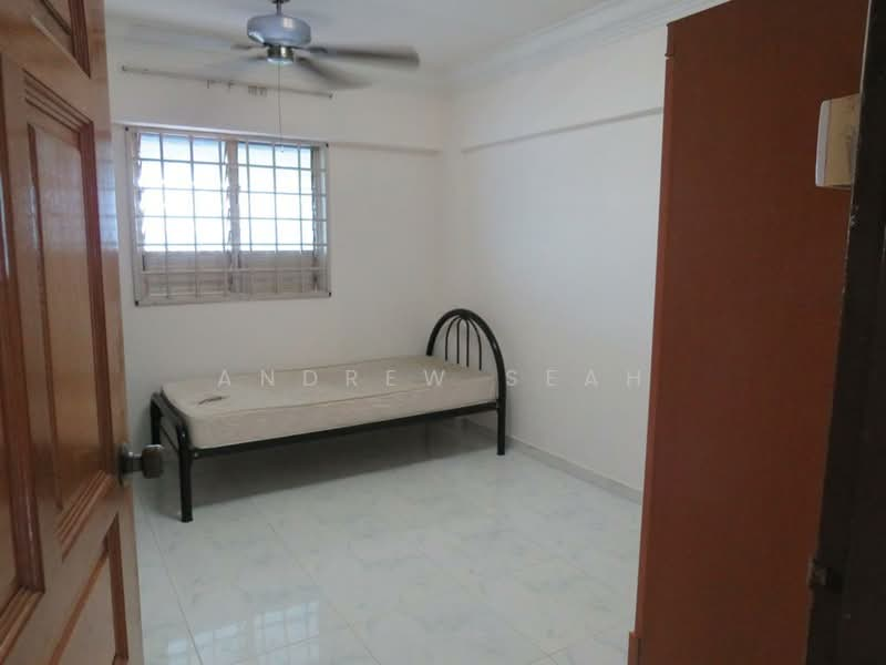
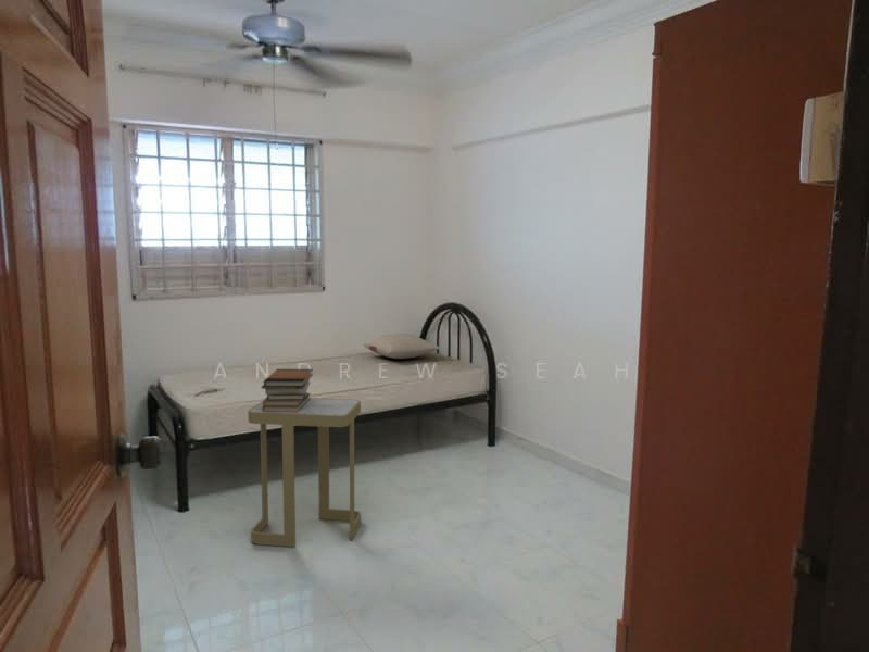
+ book stack [261,368,314,412]
+ pillow [363,333,441,360]
+ side table [247,397,362,548]
